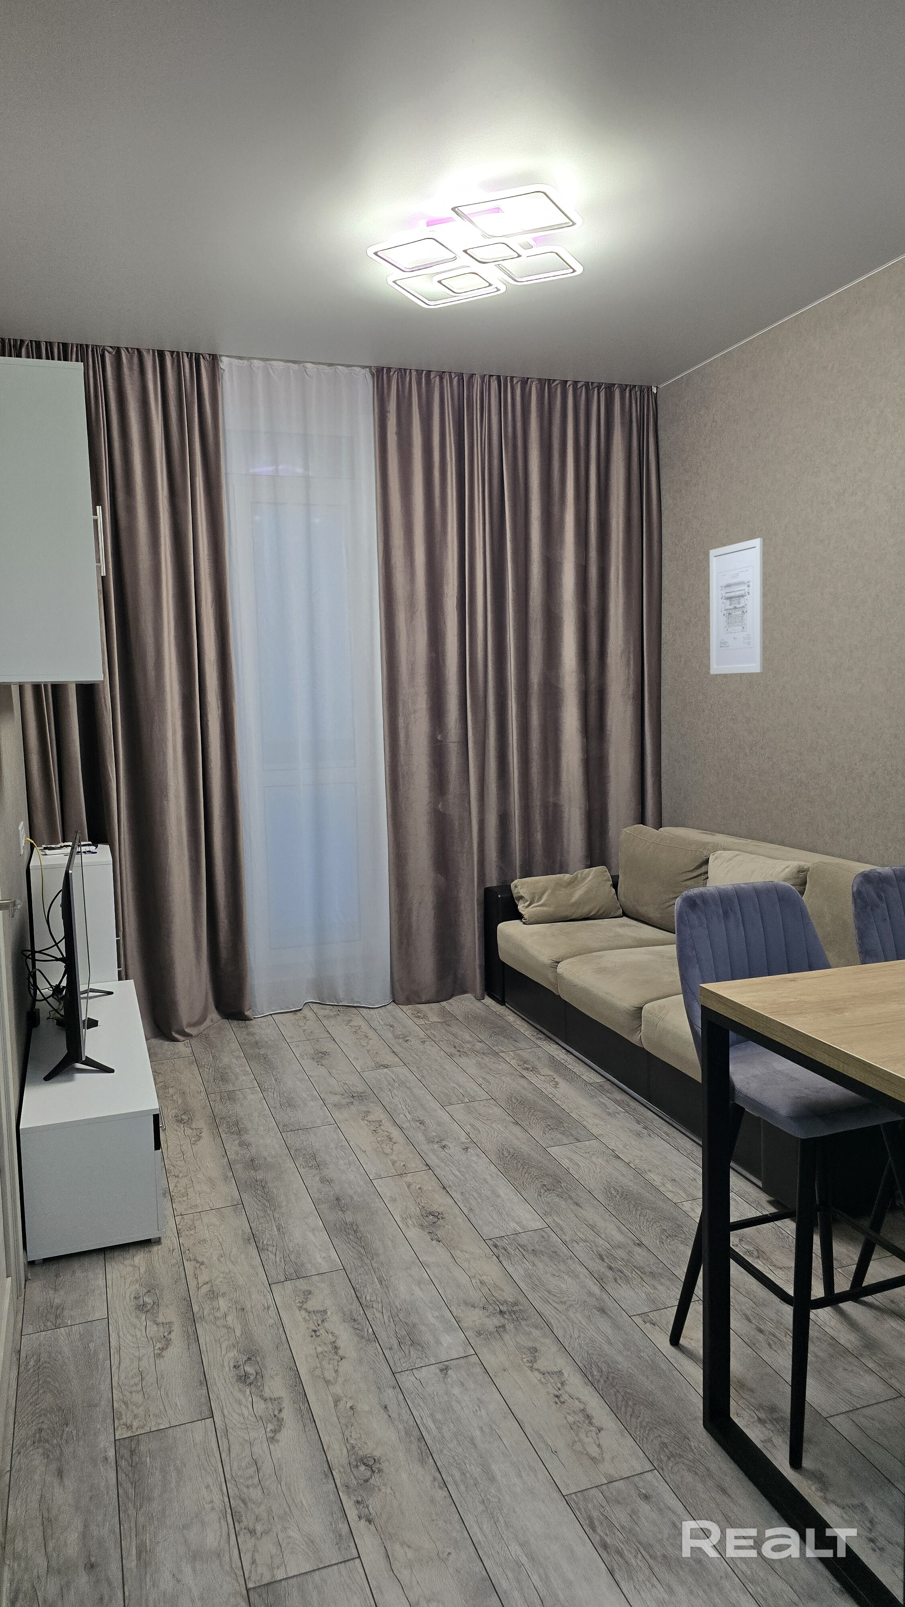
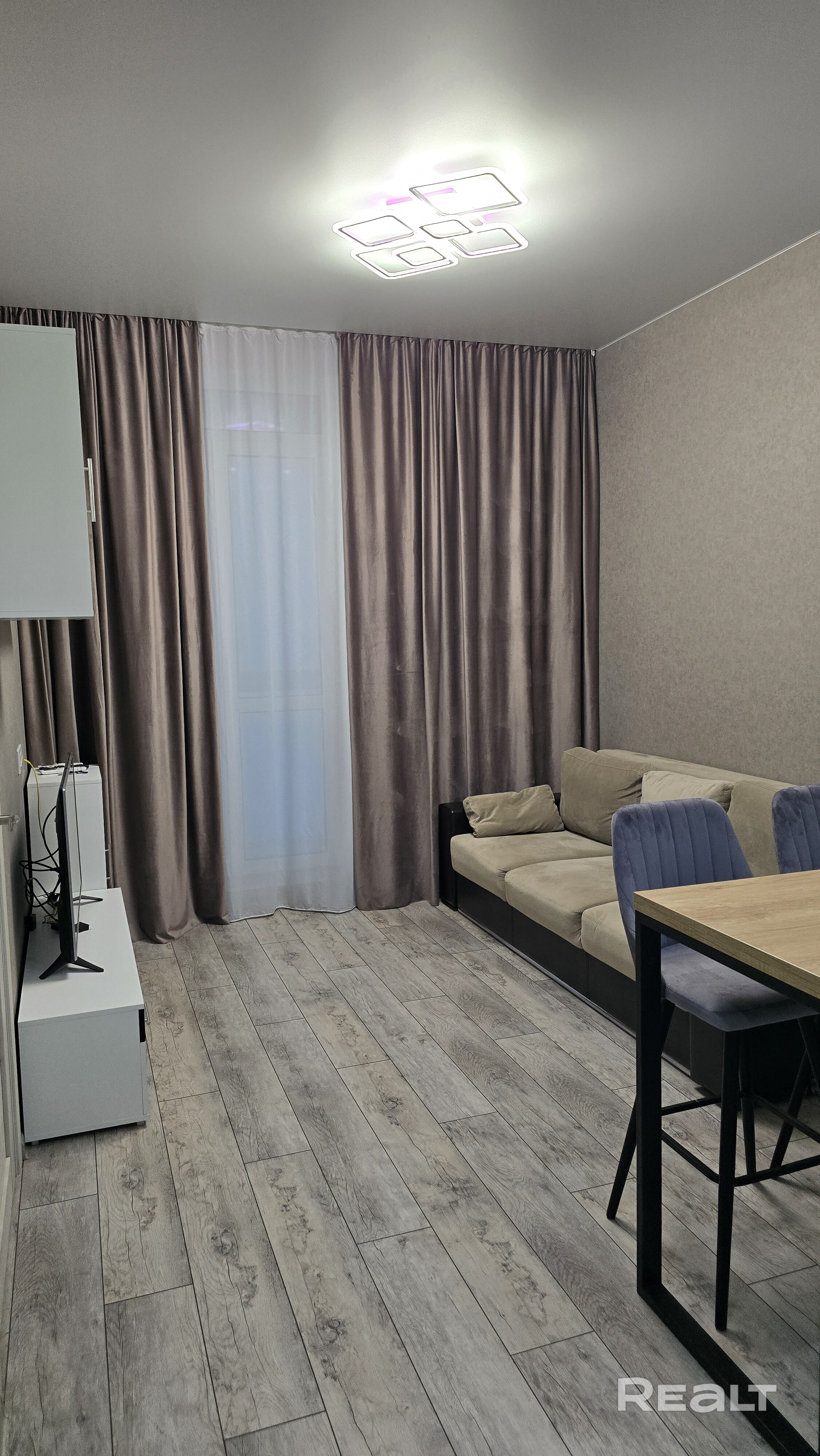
- wall art [710,538,763,674]
